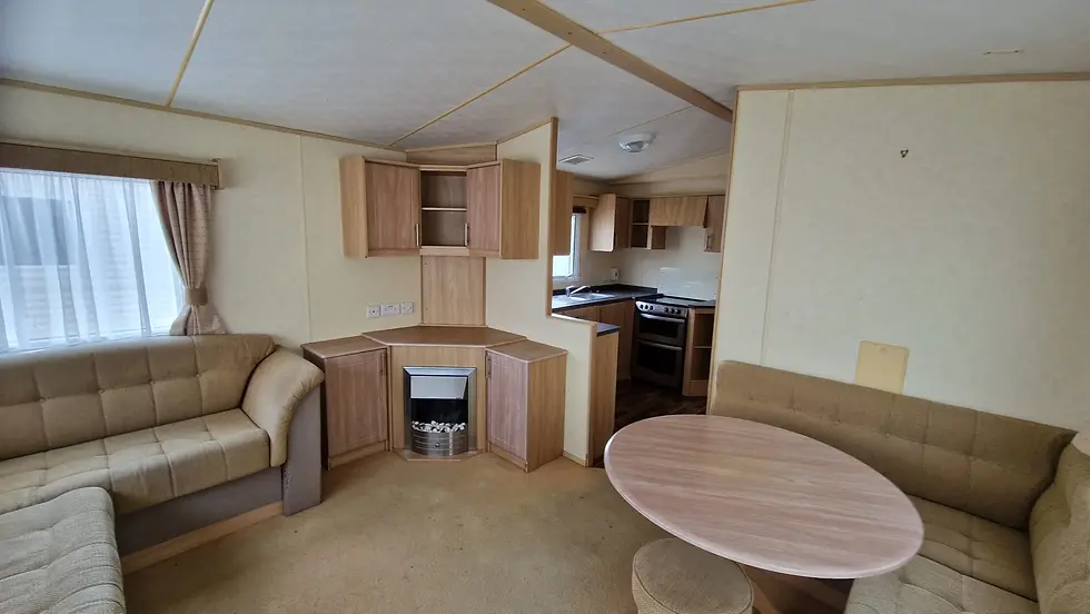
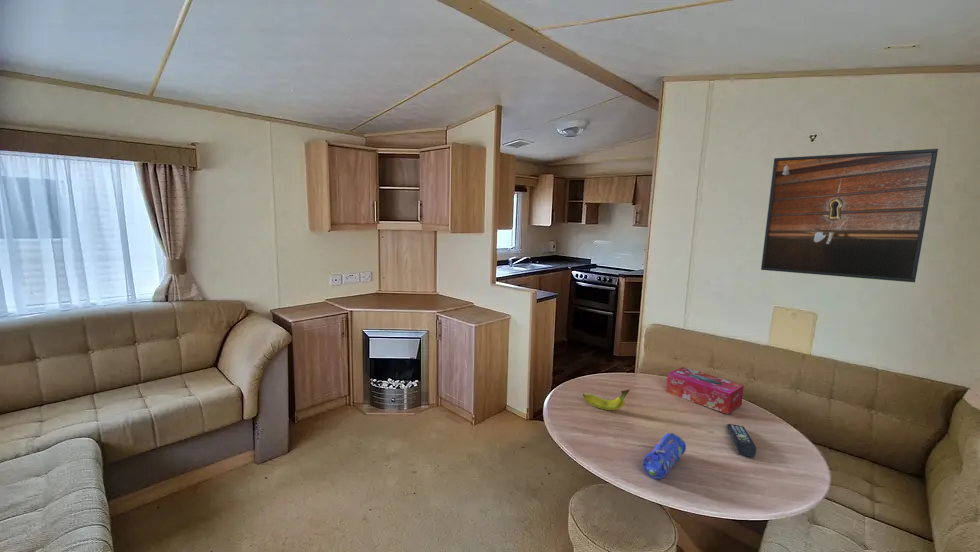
+ pencil case [642,432,687,480]
+ tissue box [665,366,745,415]
+ fruit [582,388,631,411]
+ remote control [726,423,757,458]
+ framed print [760,148,939,283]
